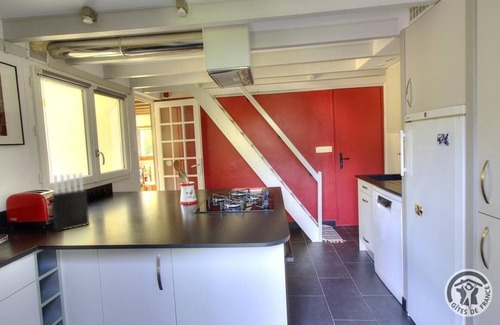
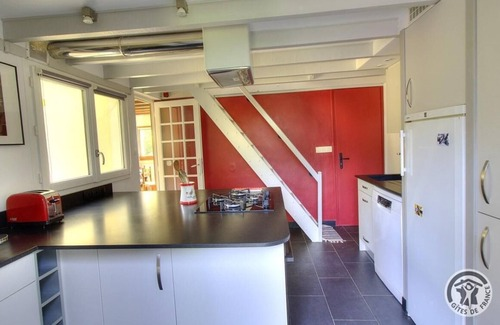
- knife block [50,171,90,232]
